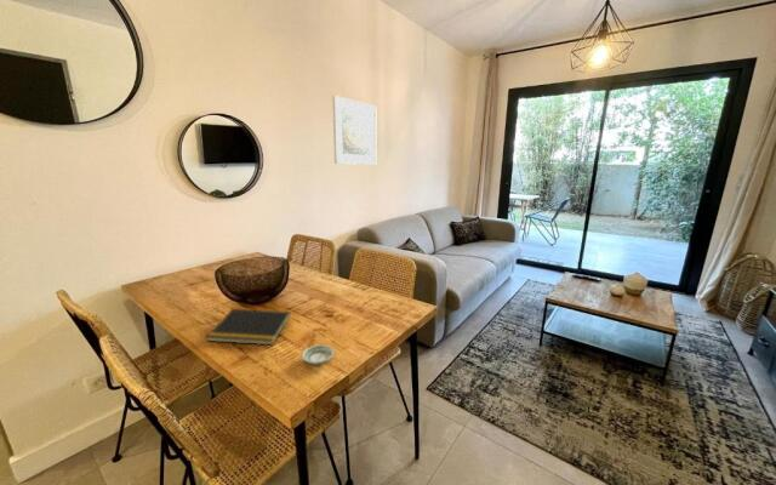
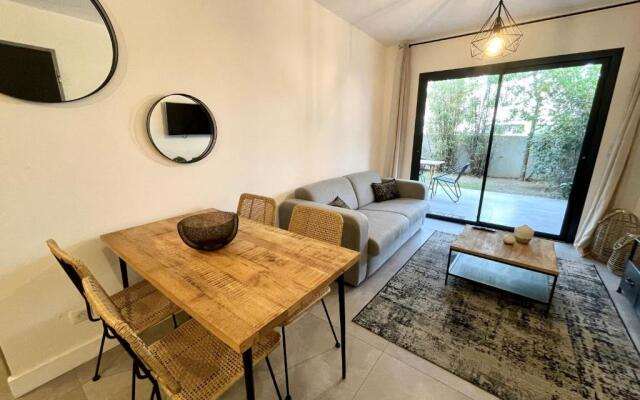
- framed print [331,95,377,166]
- saucer [301,344,335,366]
- notepad [205,308,292,346]
